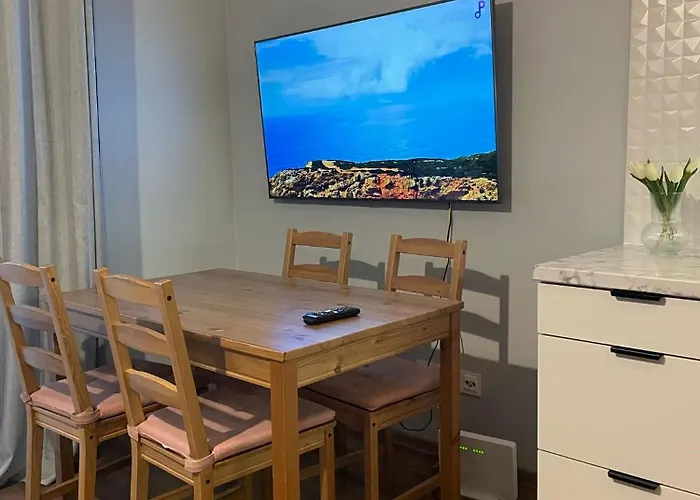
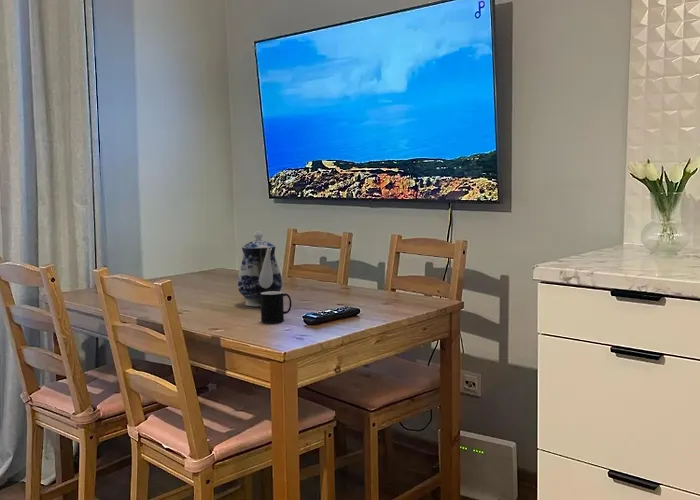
+ teapot [236,230,283,307]
+ cup [260,291,292,324]
